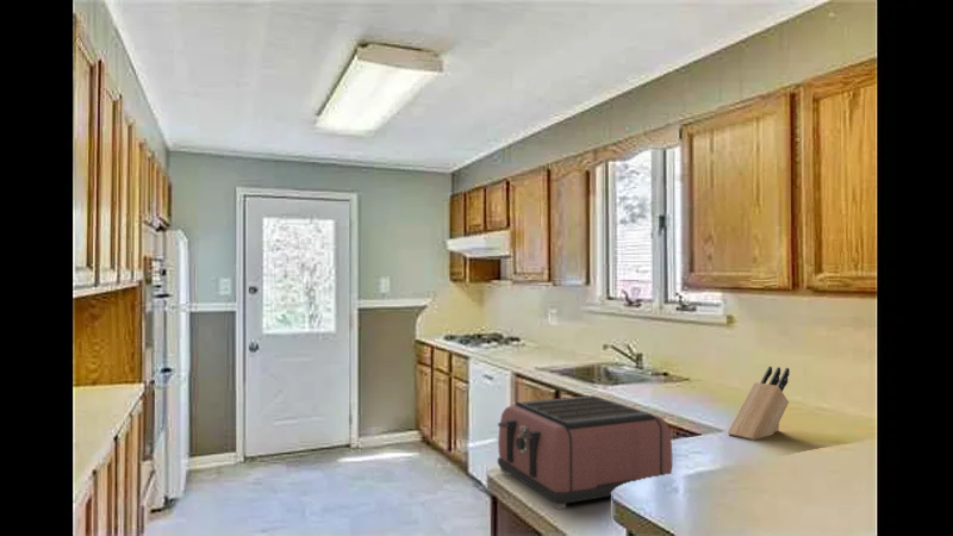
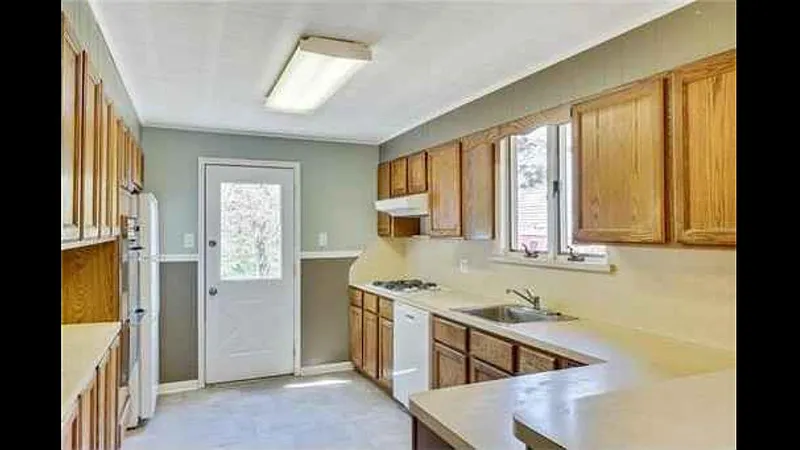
- knife block [727,366,791,441]
- toaster [497,394,673,511]
